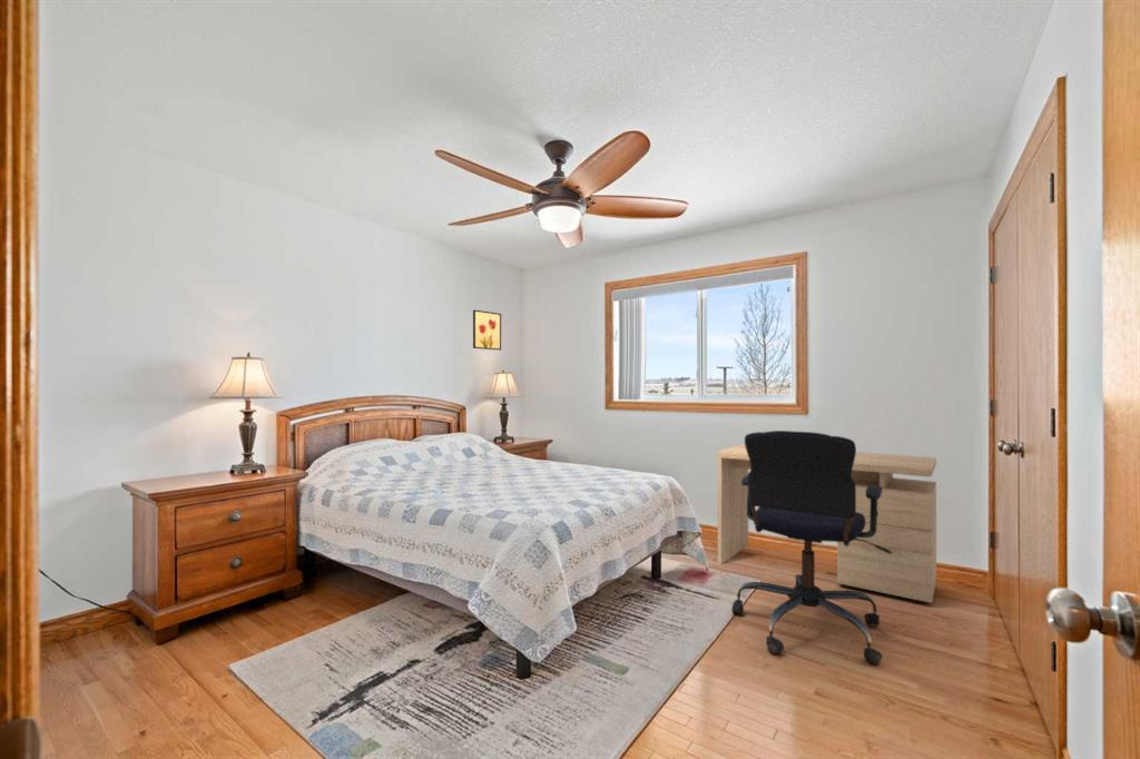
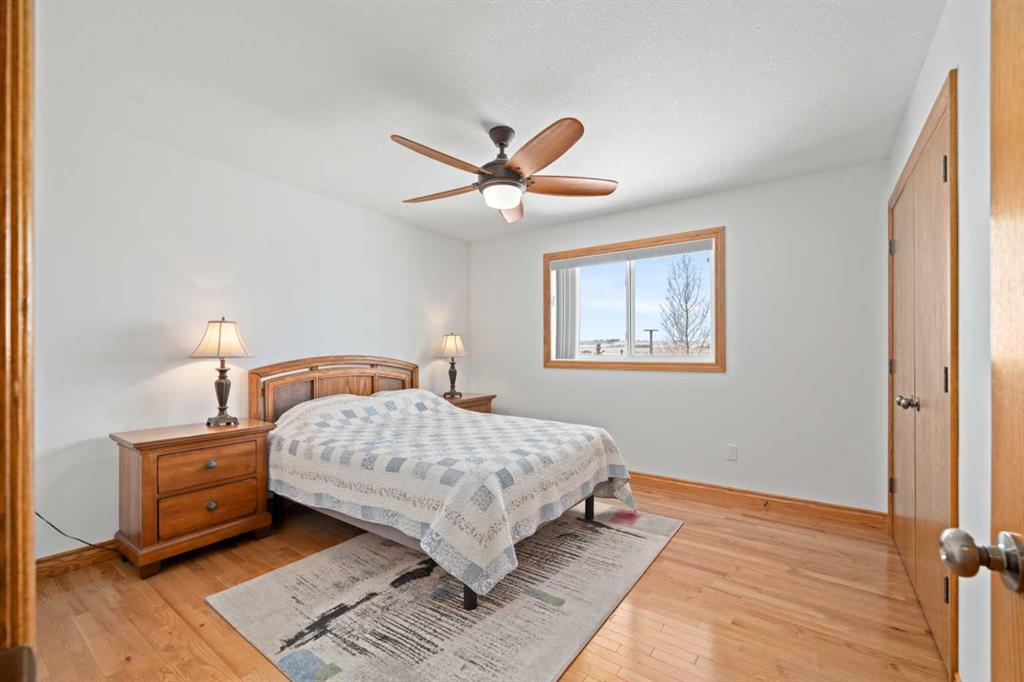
- wall art [472,308,502,351]
- desk [716,443,937,604]
- office chair [730,430,892,667]
